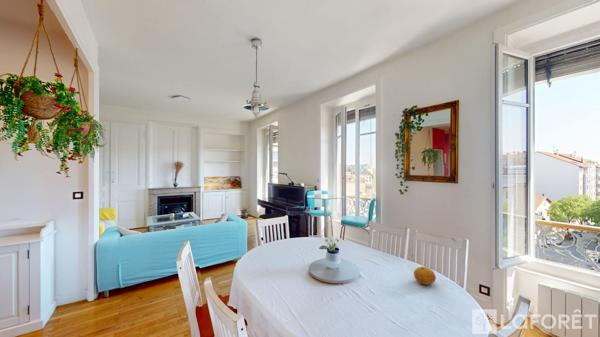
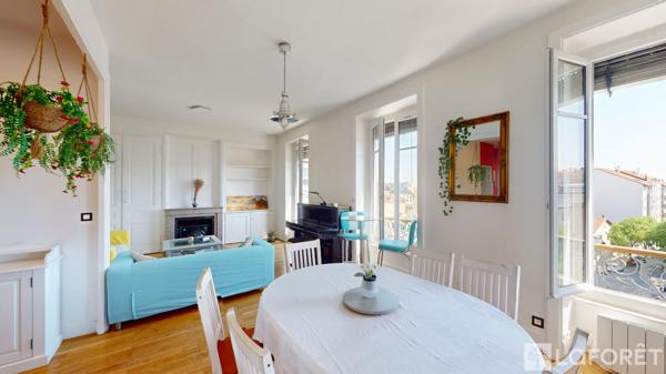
- fruit [413,266,437,286]
